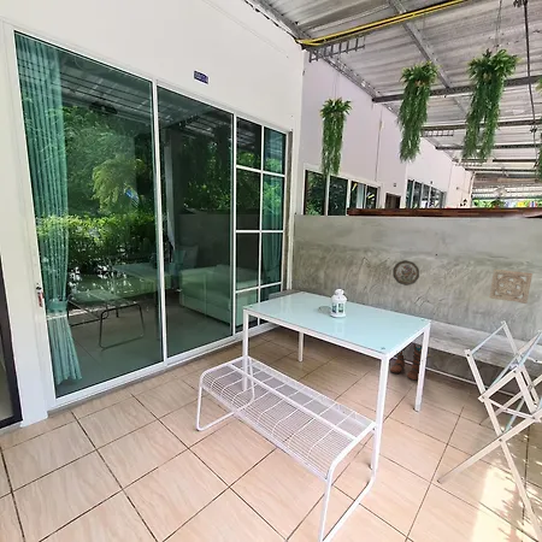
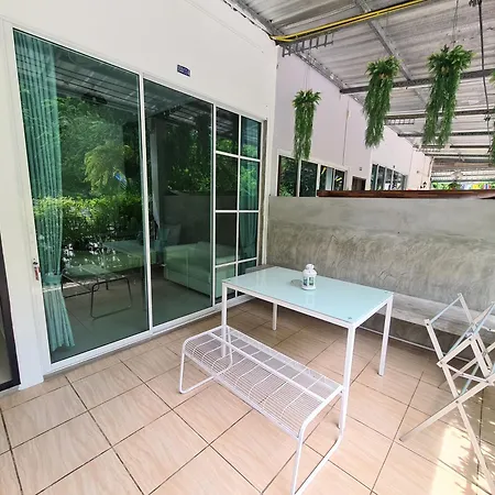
- decorative plate [391,259,420,287]
- boots [389,343,434,382]
- wall ornament [488,269,534,305]
